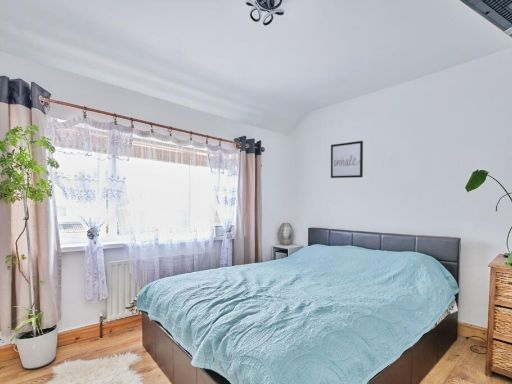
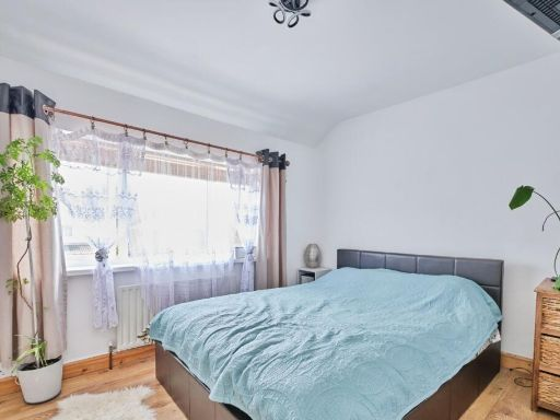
- wall art [330,140,364,179]
